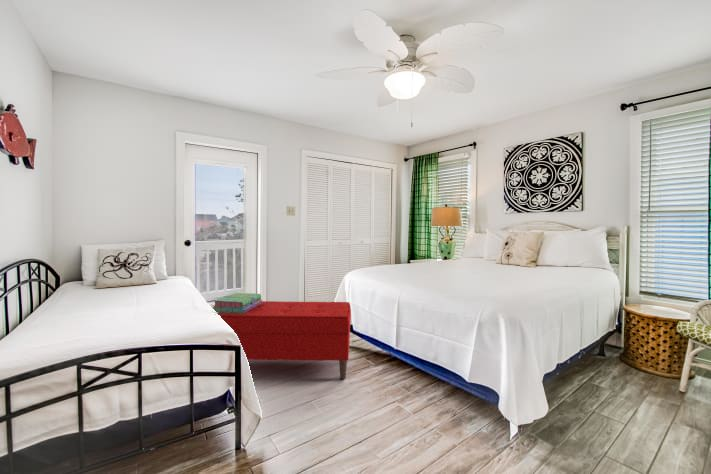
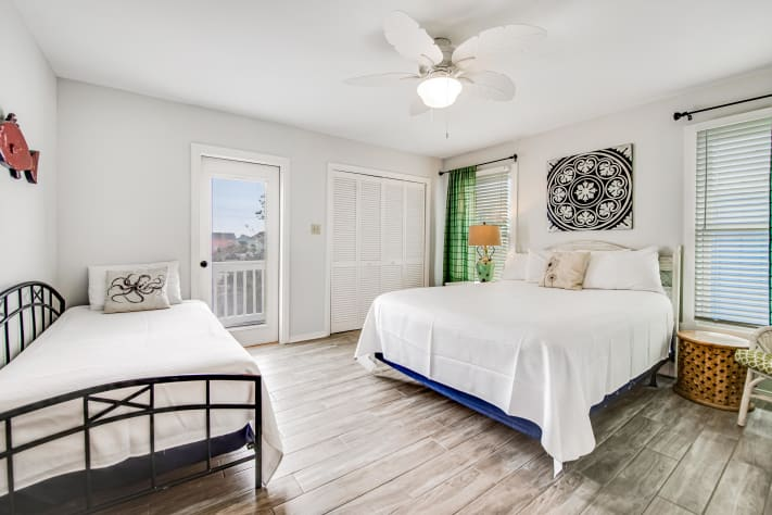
- bench [216,300,352,380]
- stack of books [211,292,263,313]
